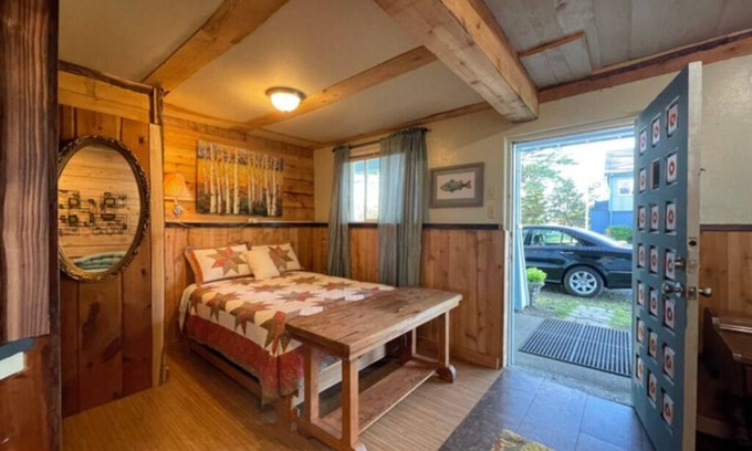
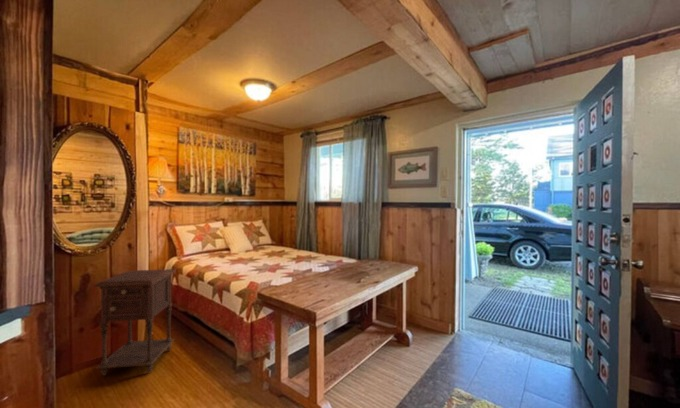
+ nightstand [93,268,177,377]
